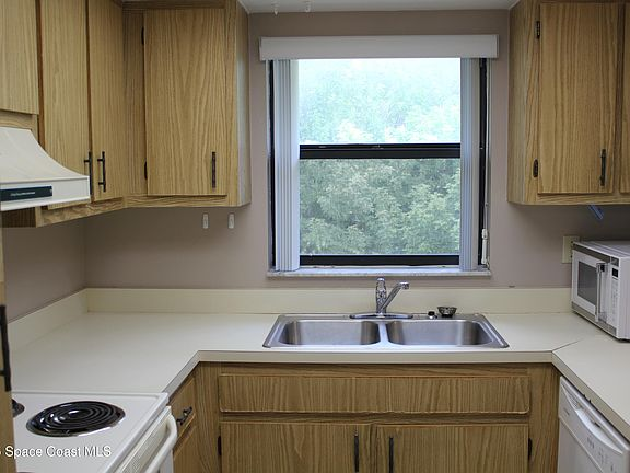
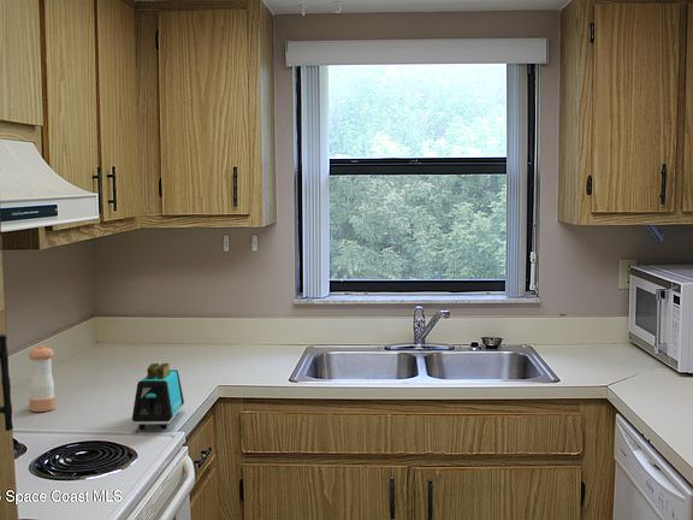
+ toaster [131,362,185,431]
+ pepper shaker [28,344,57,413]
